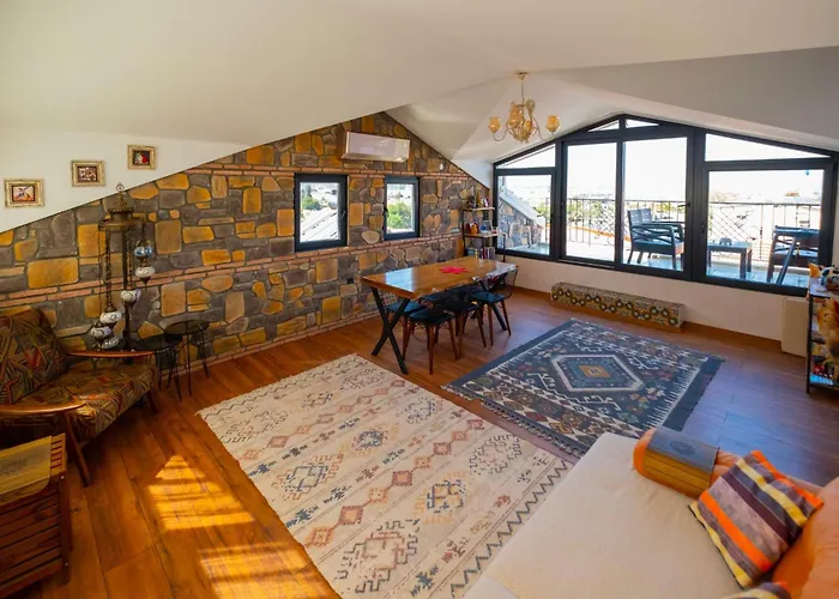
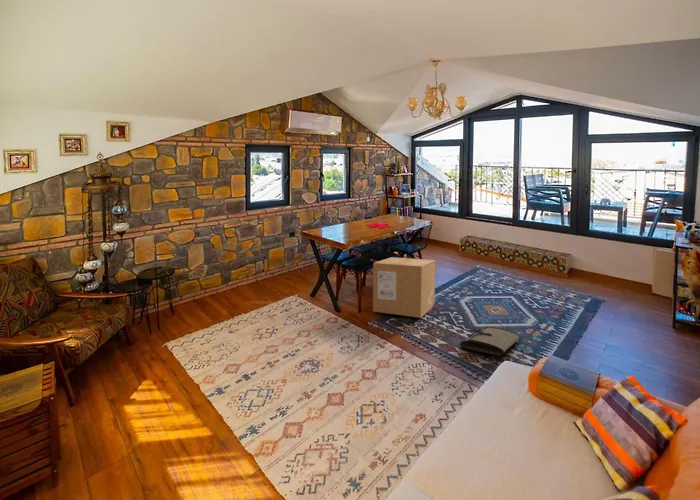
+ tool roll [459,326,521,356]
+ cardboard box [372,256,436,319]
